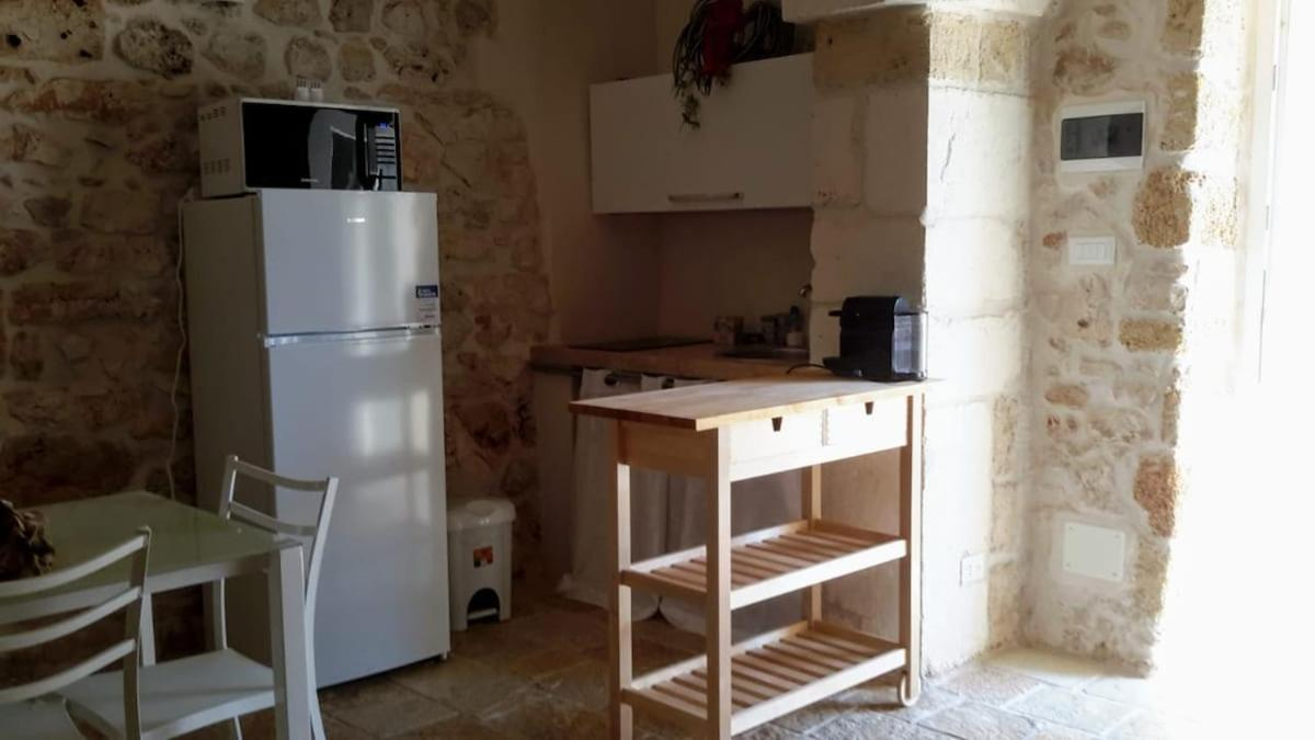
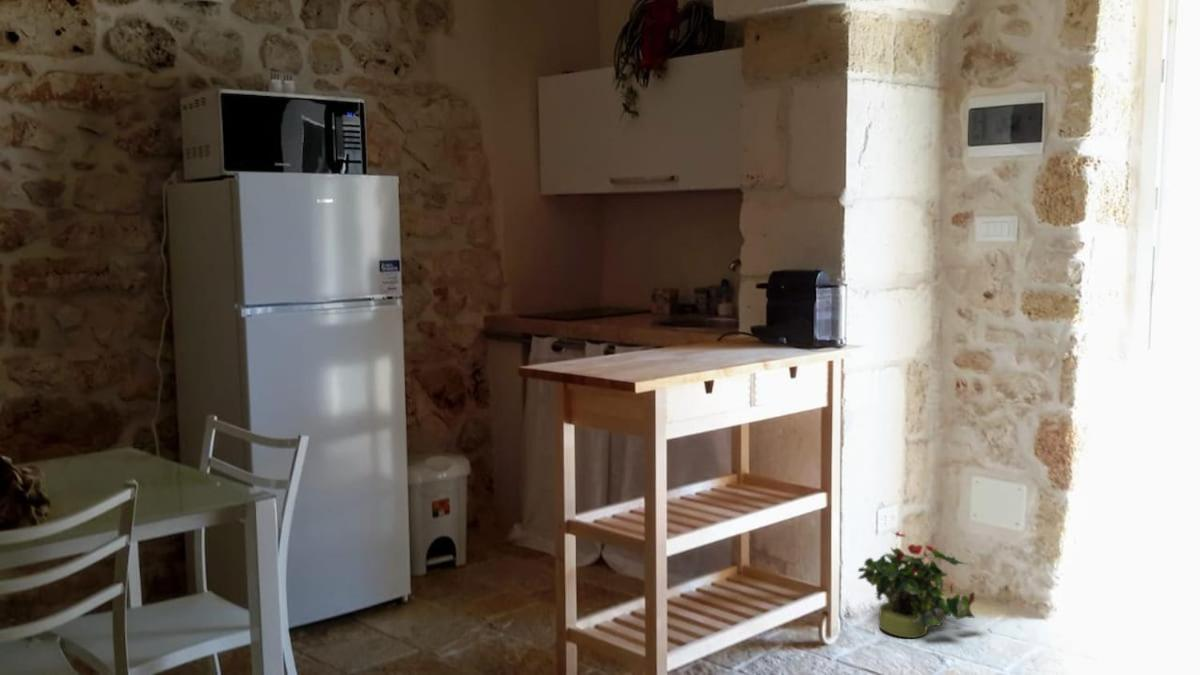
+ potted plant [857,528,979,639]
